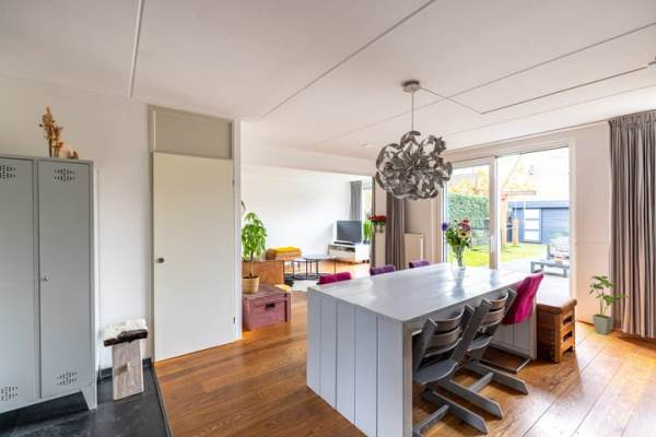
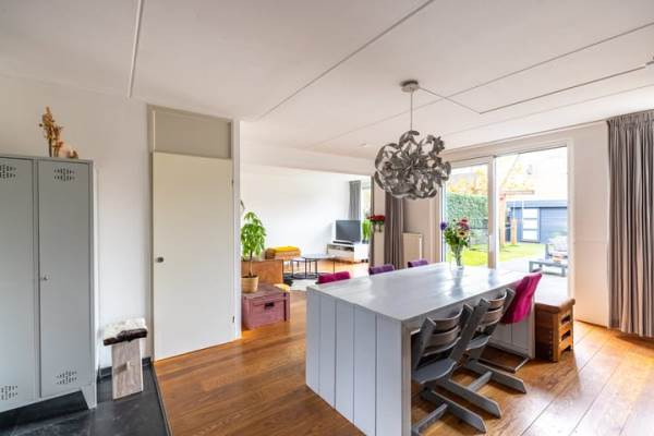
- house plant [588,275,632,335]
